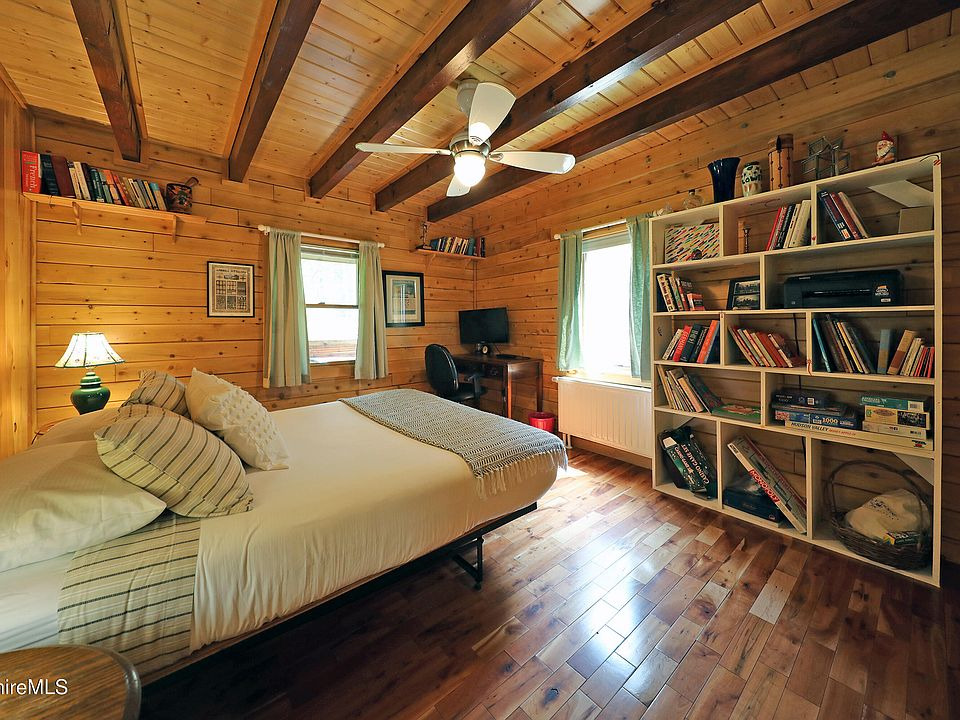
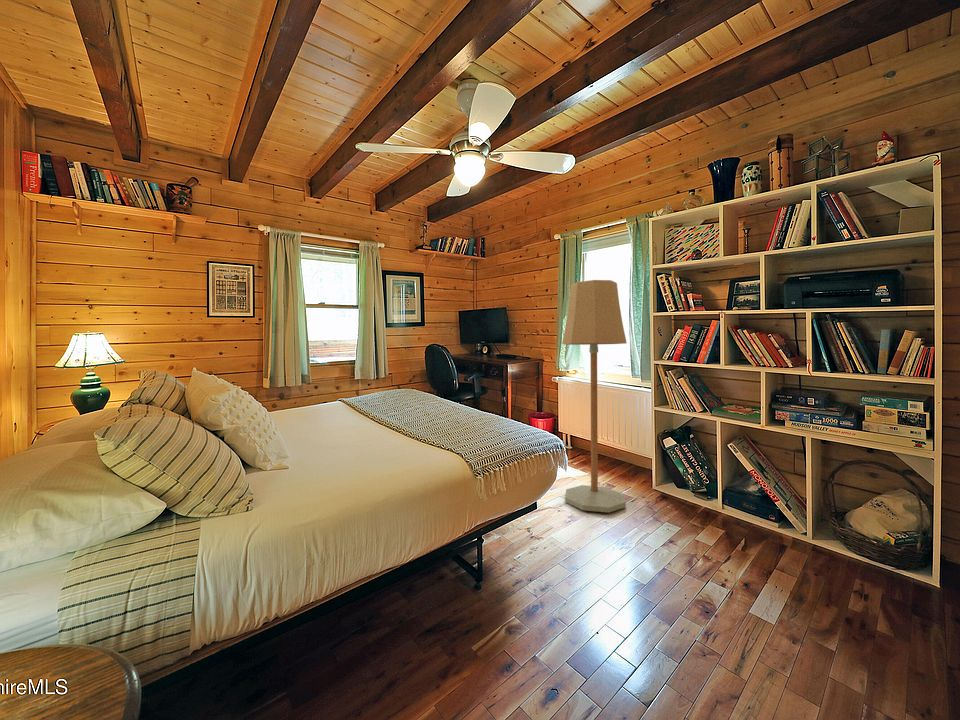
+ floor lamp [561,279,627,514]
